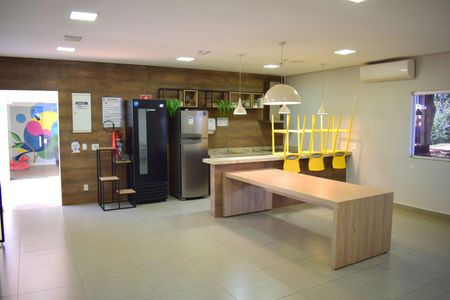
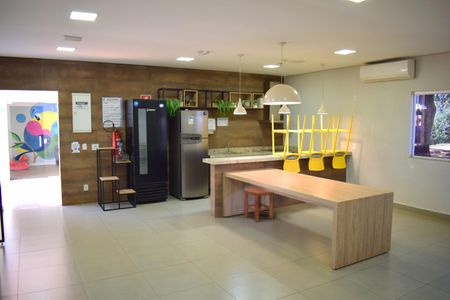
+ stool [243,186,274,223]
